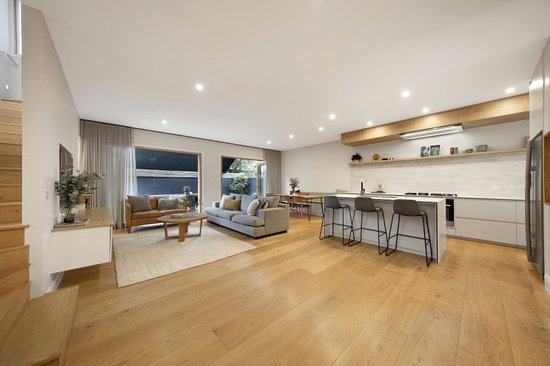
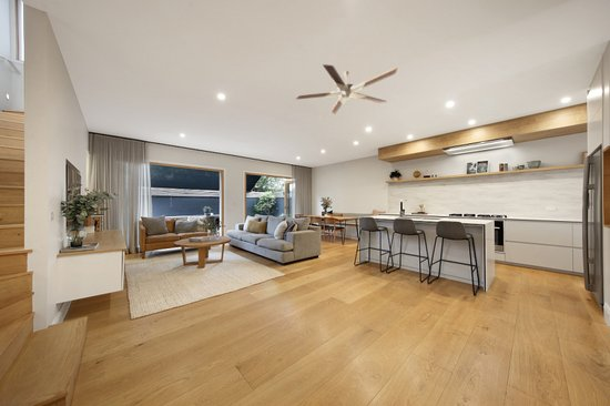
+ ceiling fan [295,63,399,115]
